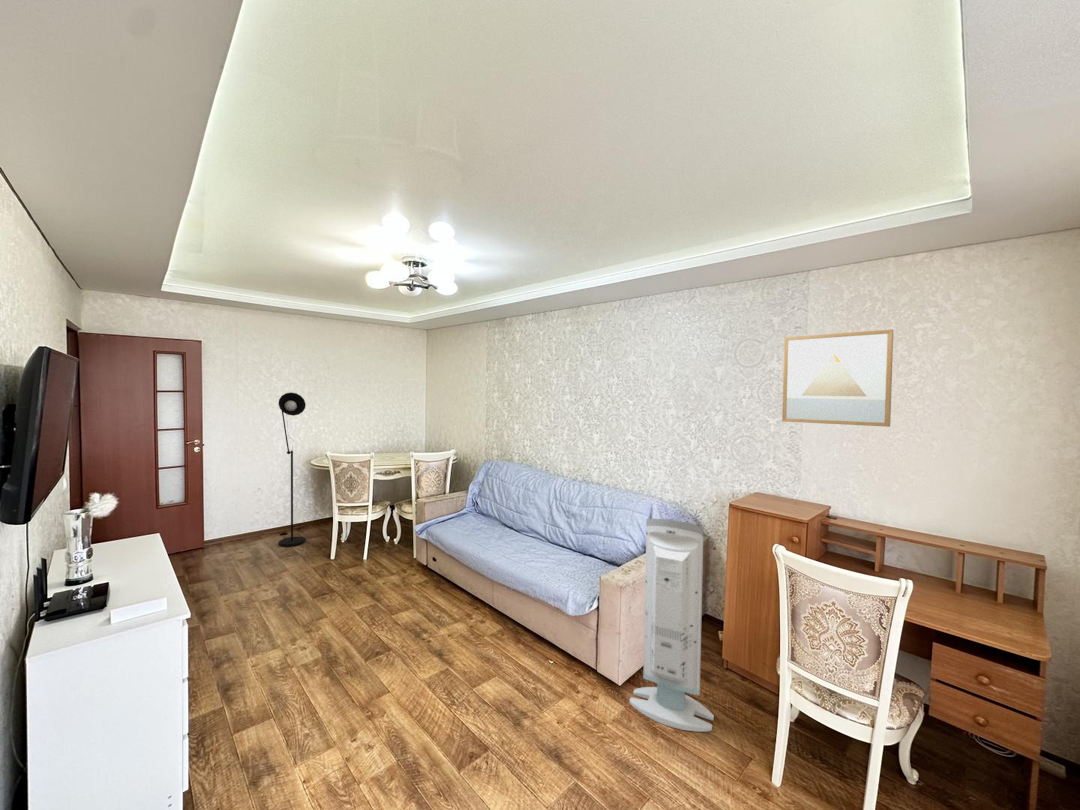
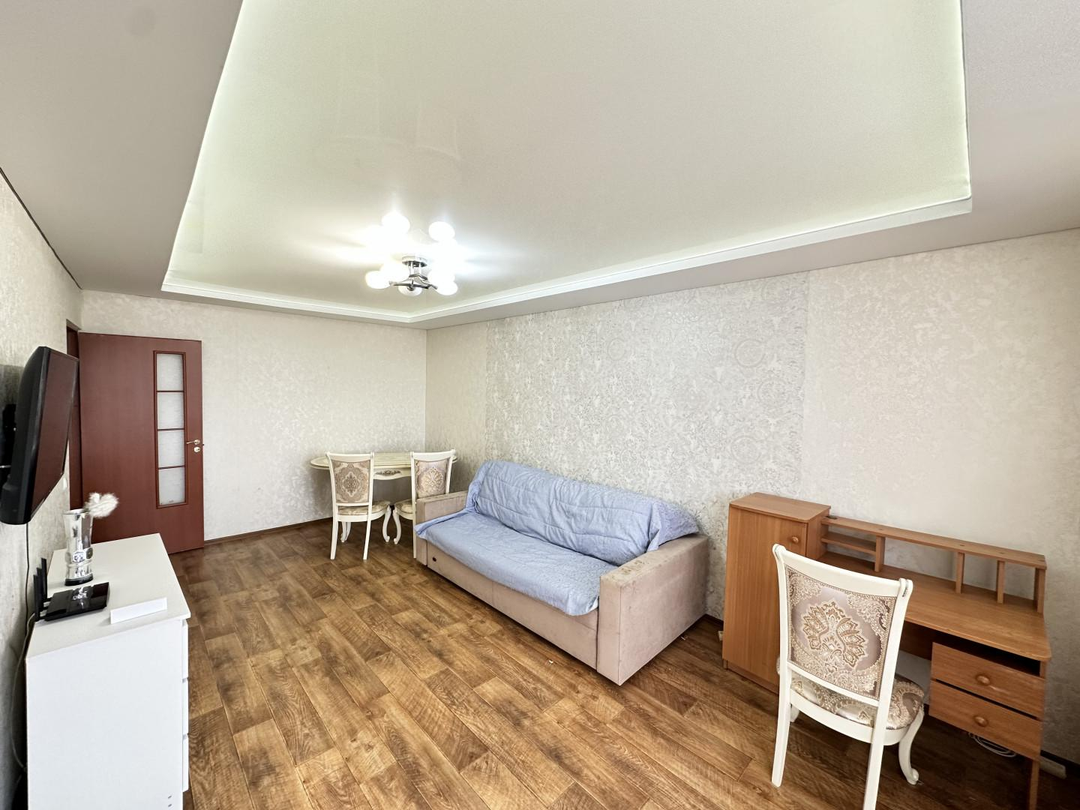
- wall art [781,328,894,428]
- air purifier [628,518,715,733]
- floor lamp [277,392,307,547]
